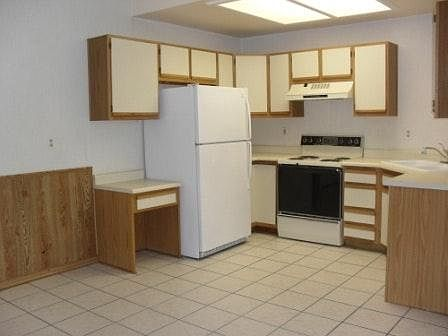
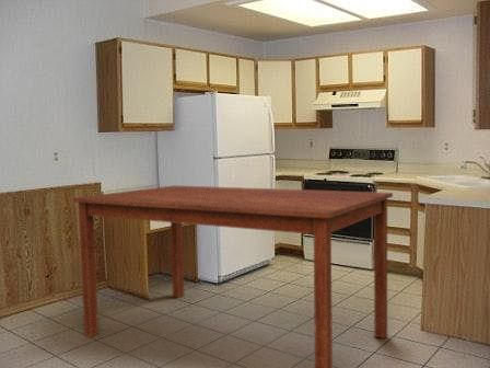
+ dining table [71,184,394,368]
